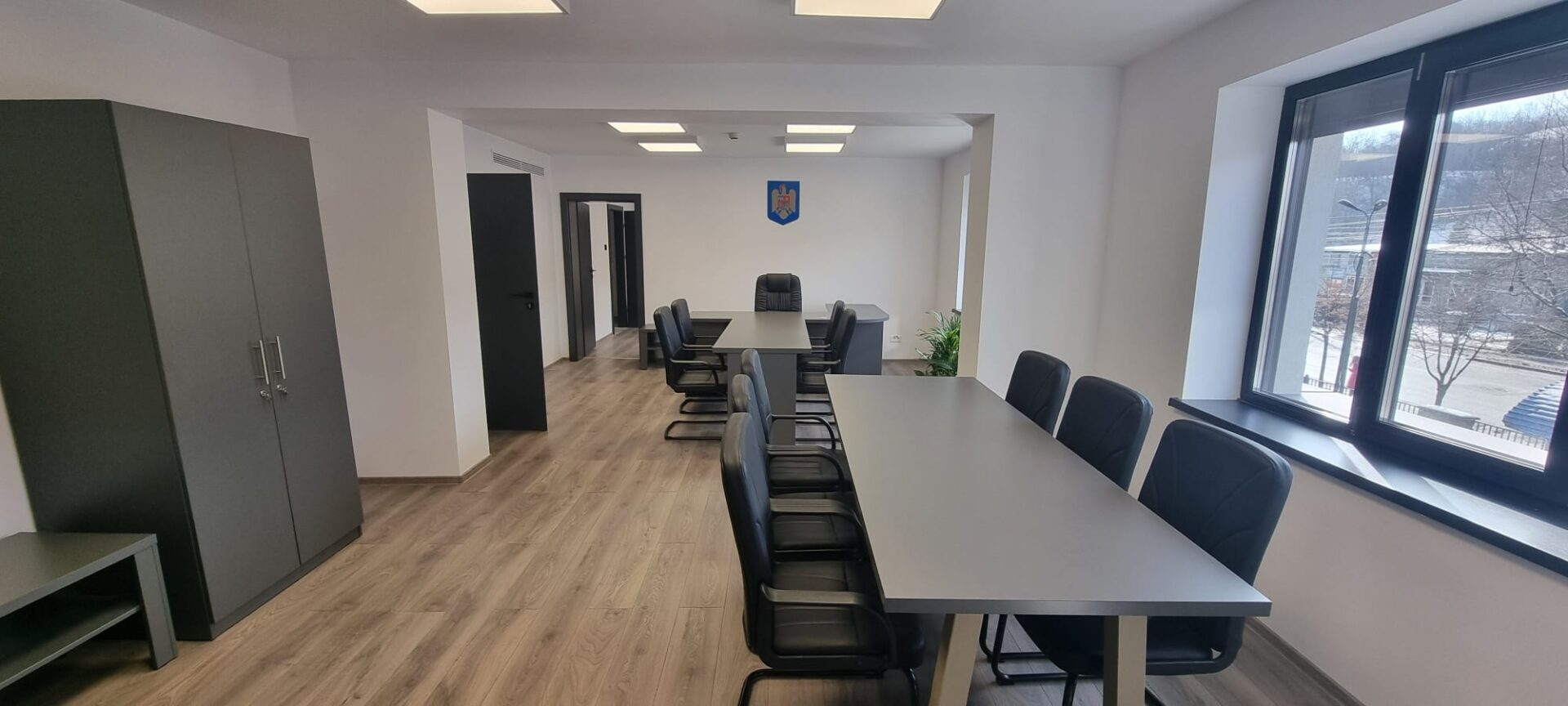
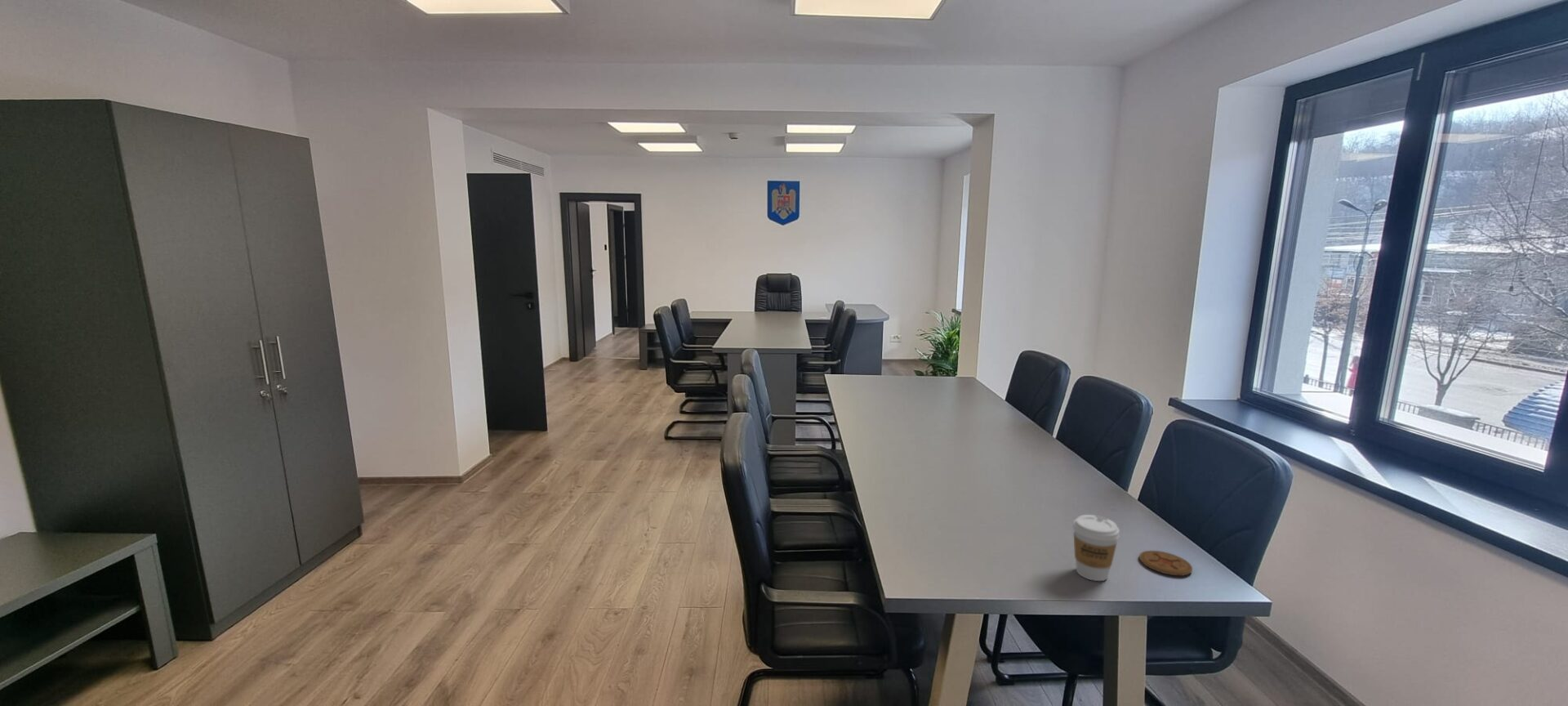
+ coaster [1138,550,1193,577]
+ coffee cup [1072,514,1120,582]
